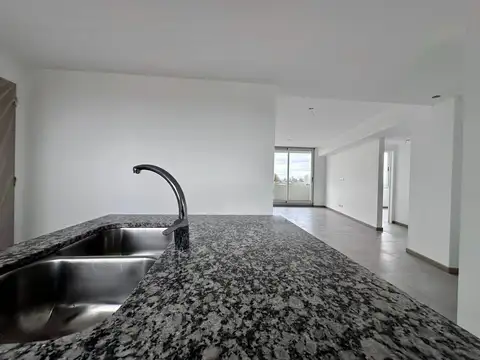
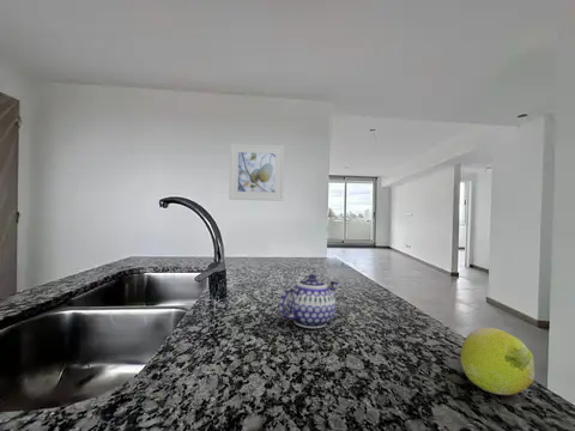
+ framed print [228,142,285,202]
+ fruit [460,327,535,396]
+ teapot [278,273,340,329]
